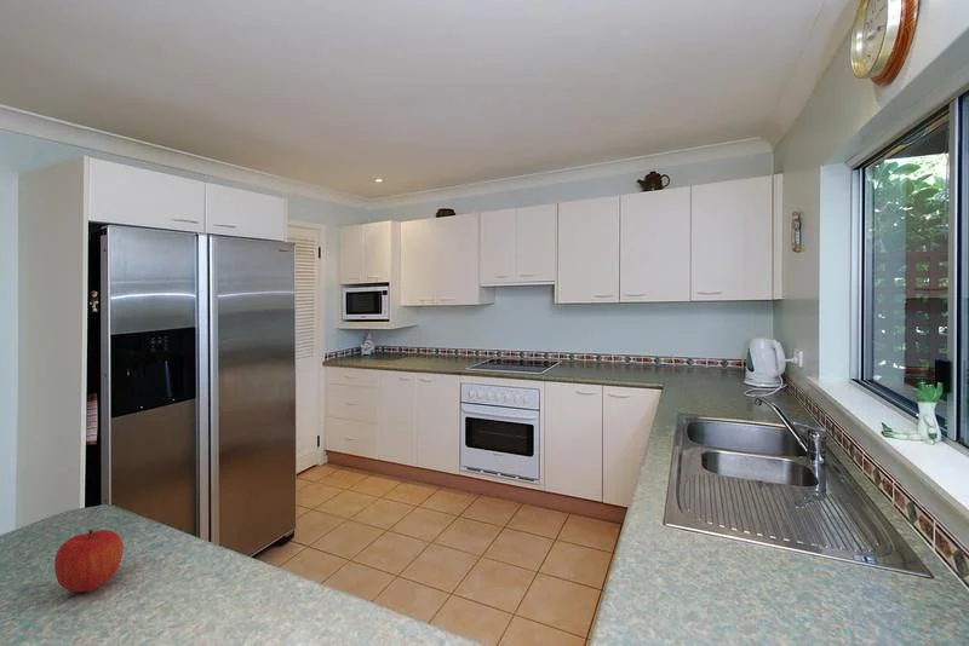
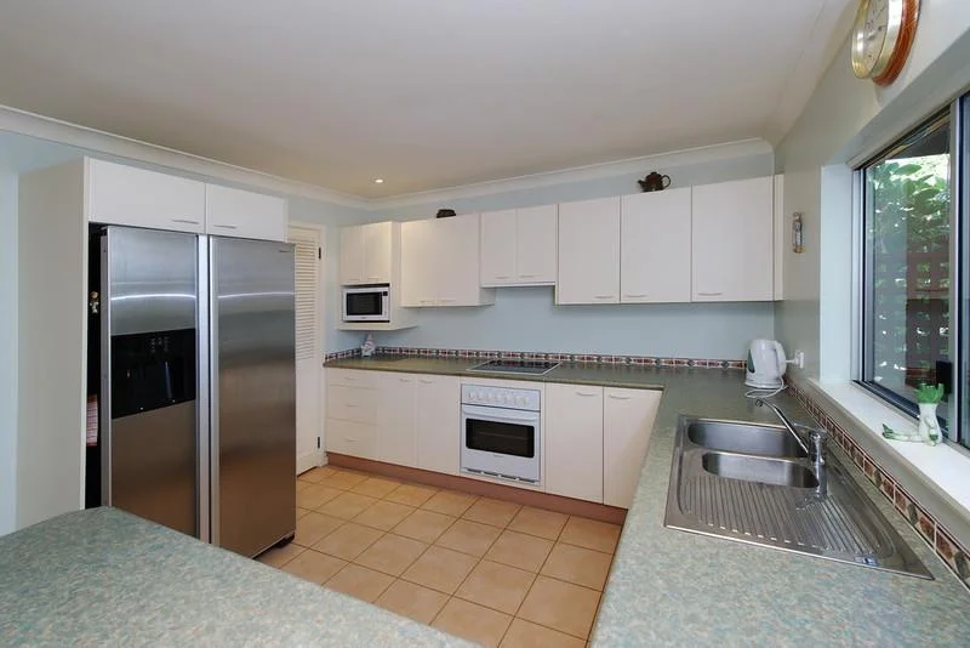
- fruit [53,529,125,593]
